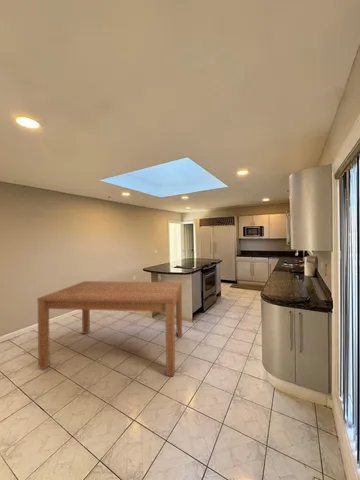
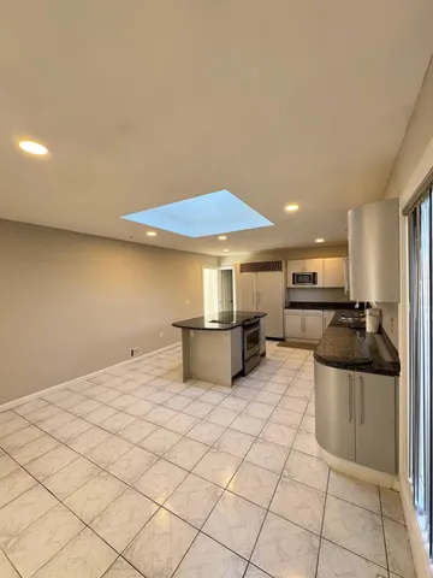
- dining table [36,280,183,377]
